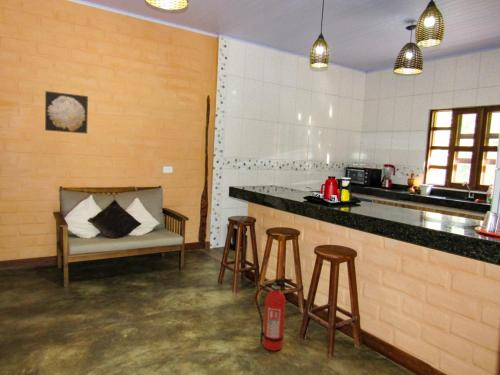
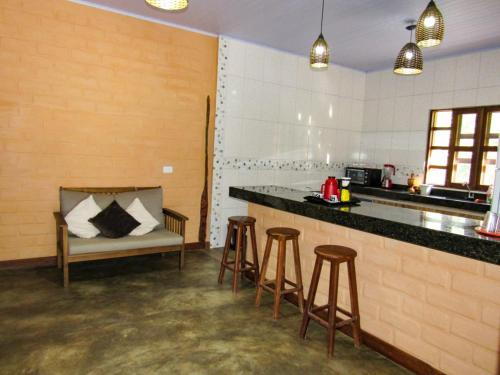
- wall art [44,90,89,134]
- fire extinguisher [254,277,294,352]
